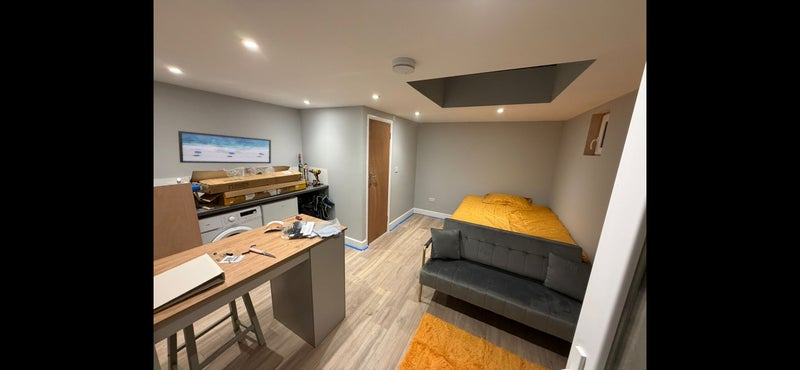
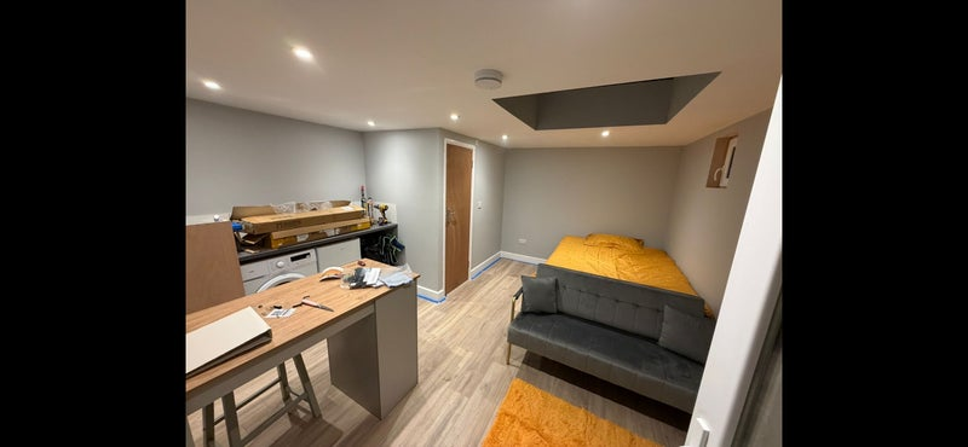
- wall art [177,130,272,164]
